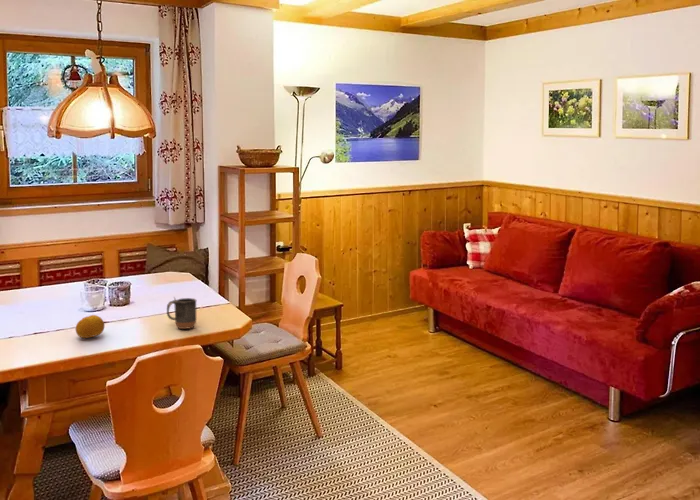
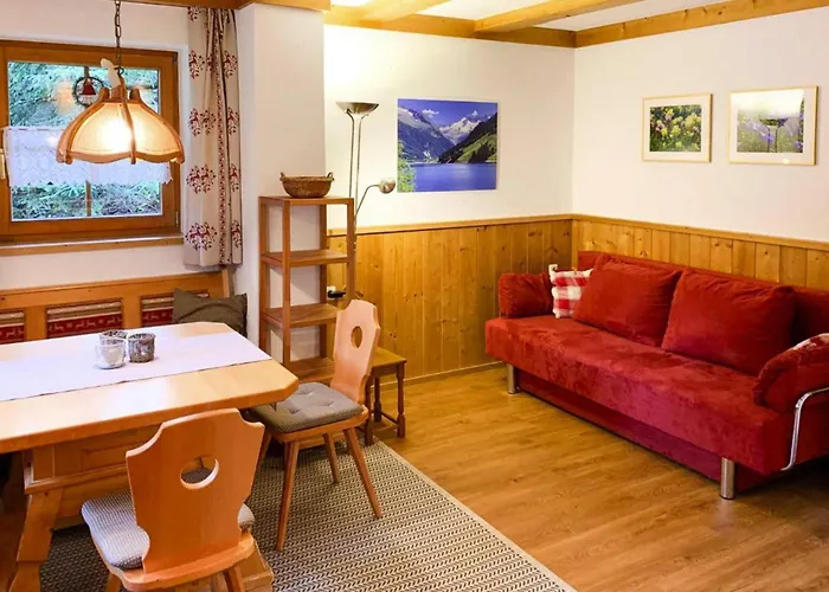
- mug [166,296,198,330]
- fruit [75,314,105,339]
